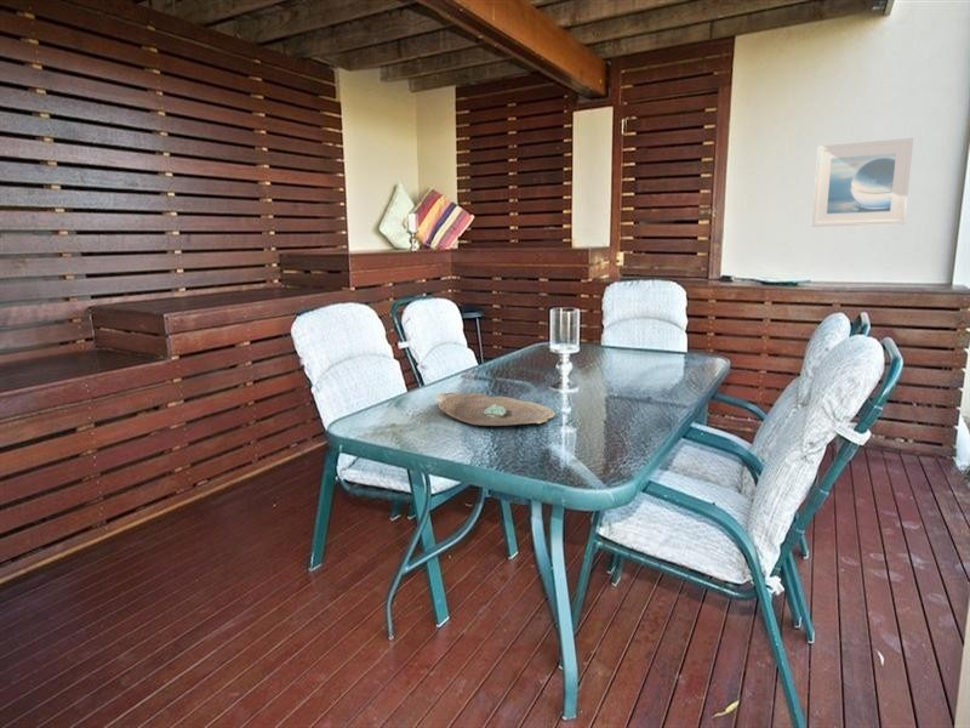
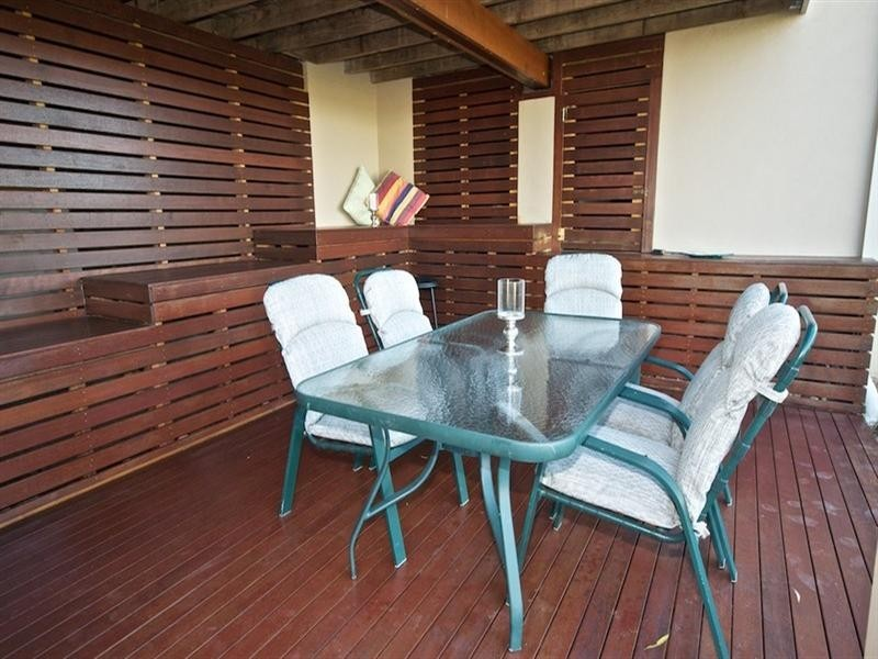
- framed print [811,137,914,228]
- decorative bowl [435,392,557,427]
